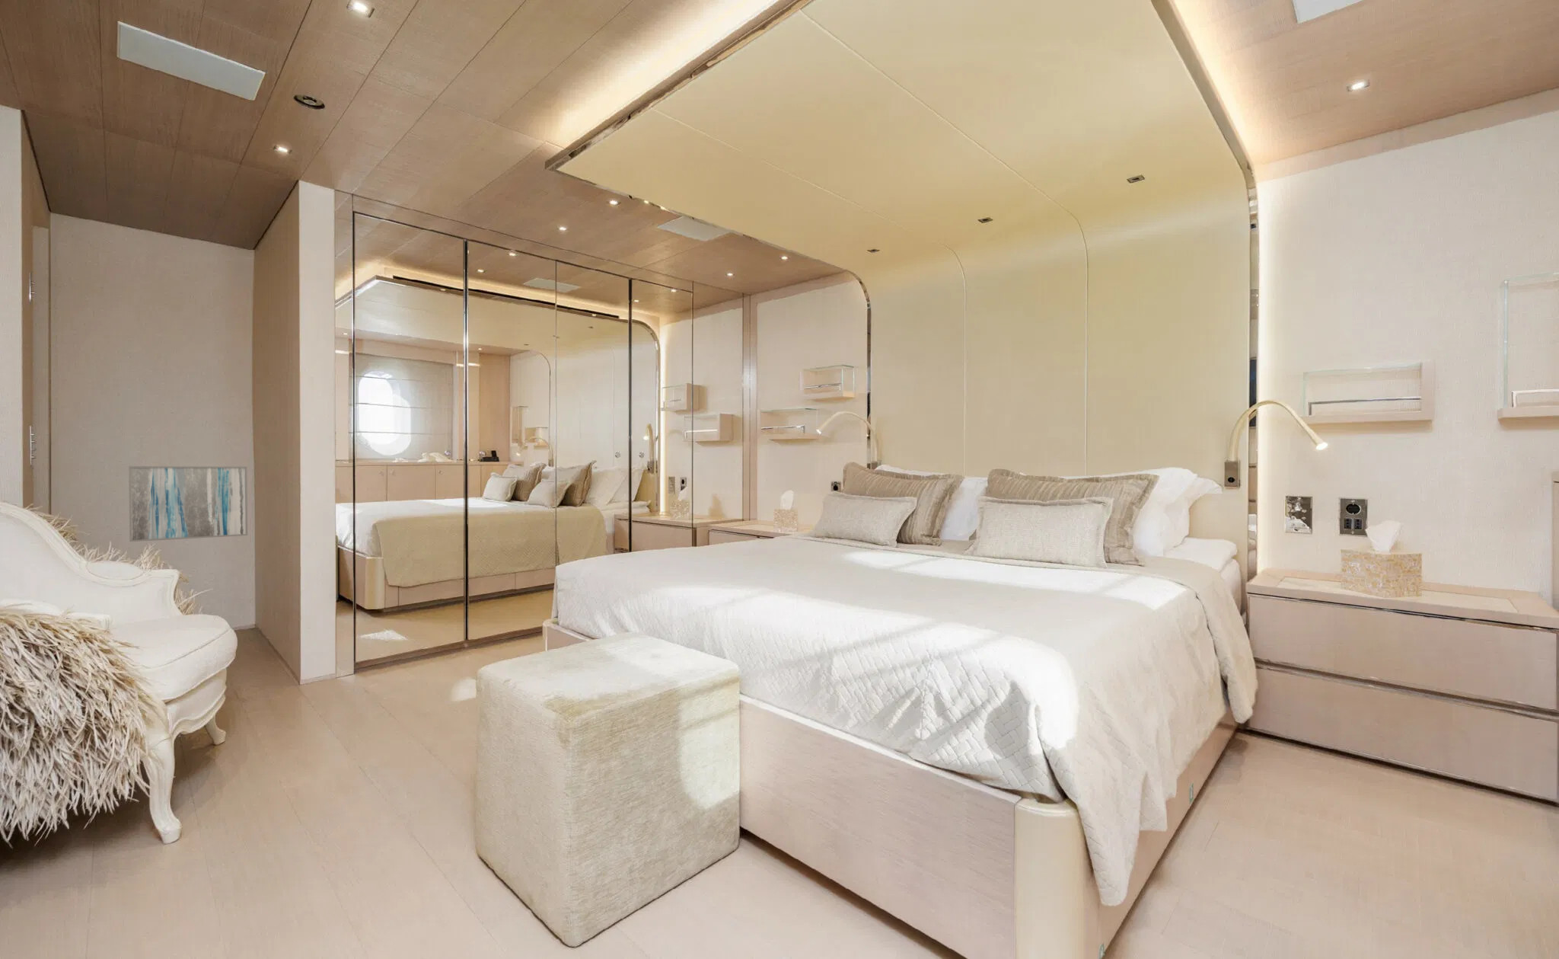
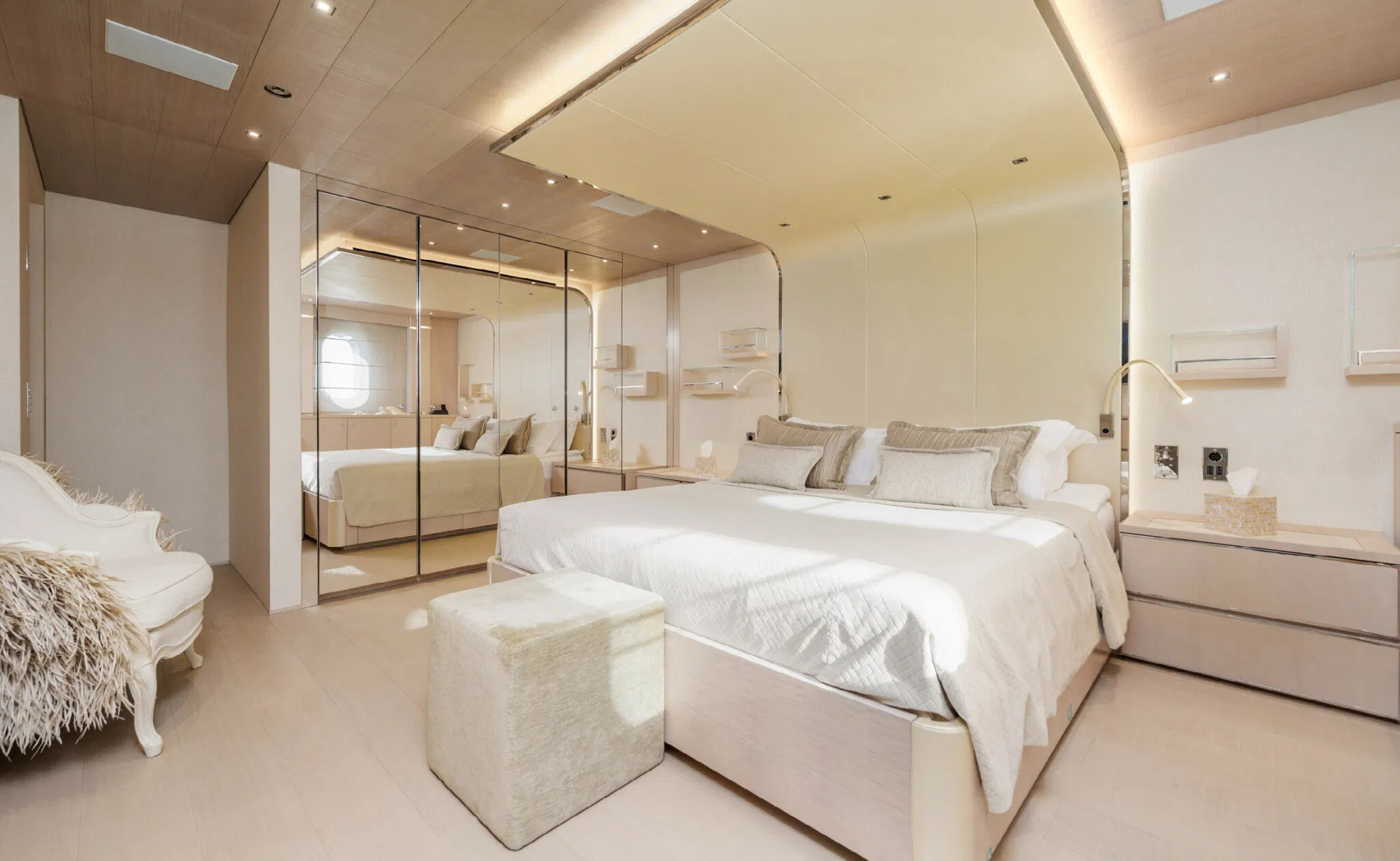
- wall art [128,466,248,542]
